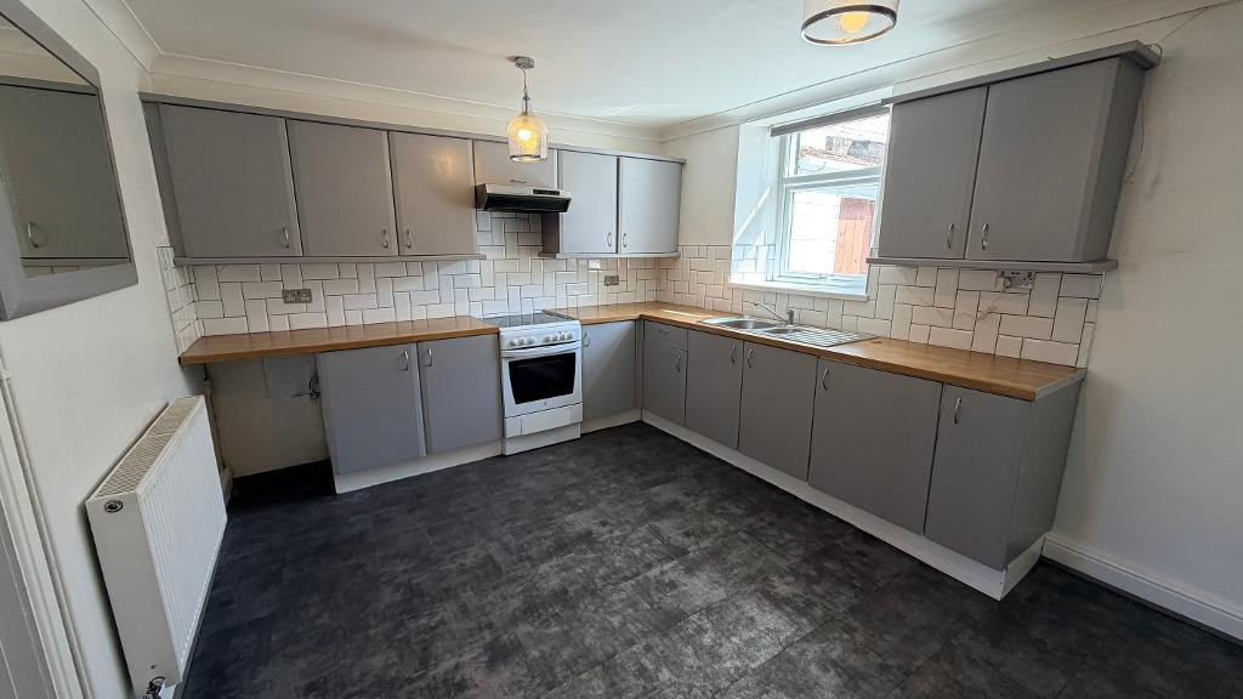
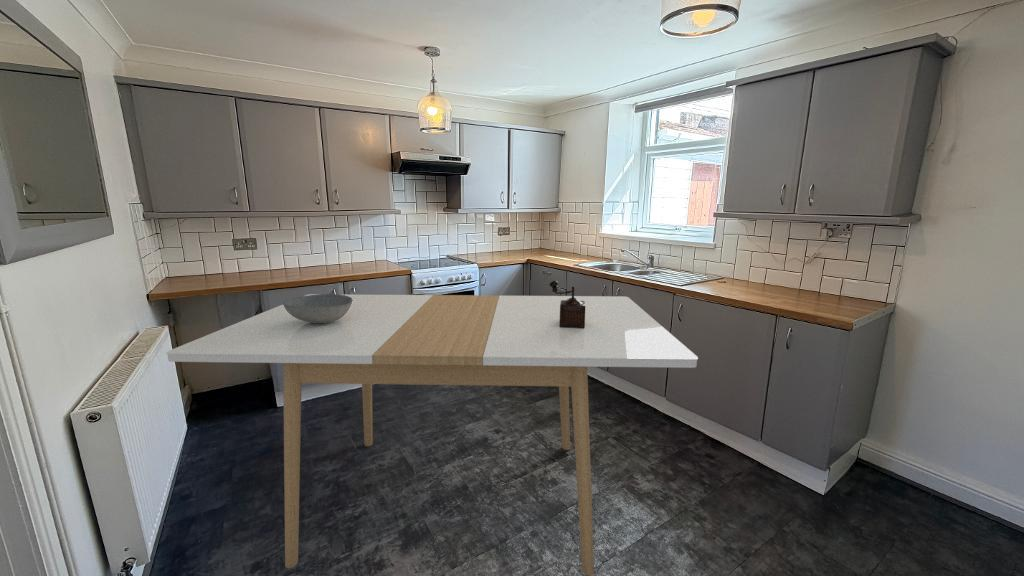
+ dining table [165,293,699,576]
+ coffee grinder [548,280,585,328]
+ bowl [282,293,353,323]
